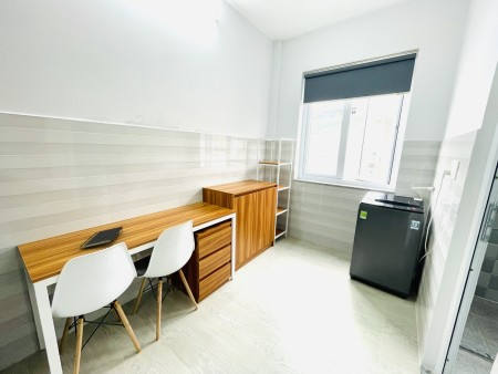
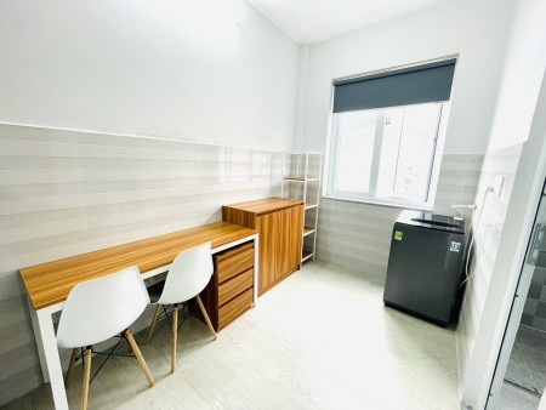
- notepad [79,226,124,250]
